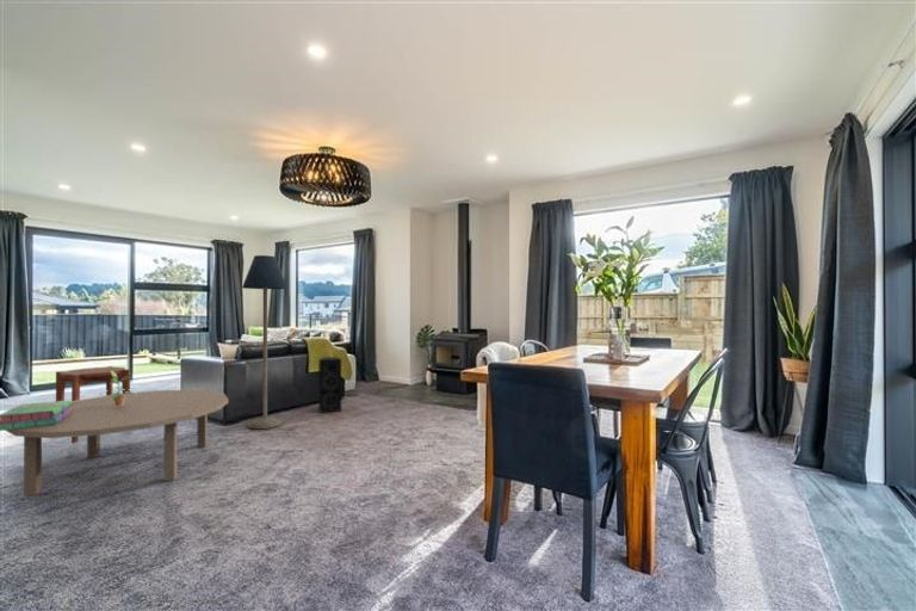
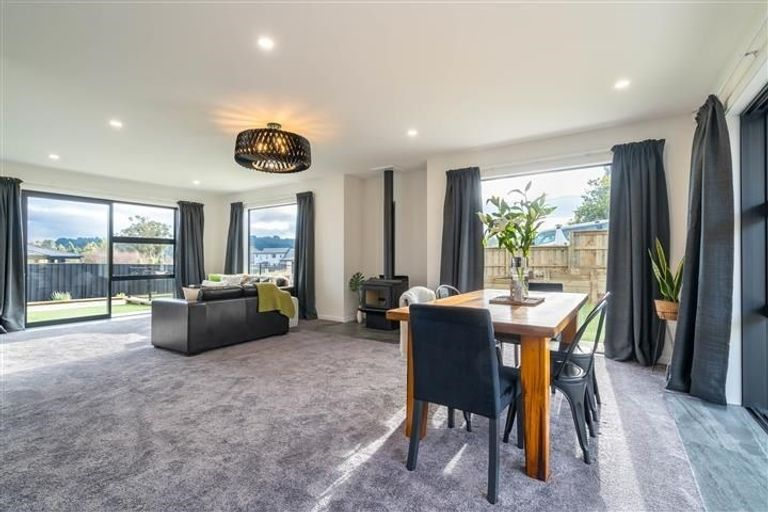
- coffee table [5,388,229,498]
- floor lamp [241,254,289,430]
- speaker [317,356,342,414]
- potted plant [100,371,136,407]
- stack of books [0,400,73,432]
- side table [55,365,131,444]
